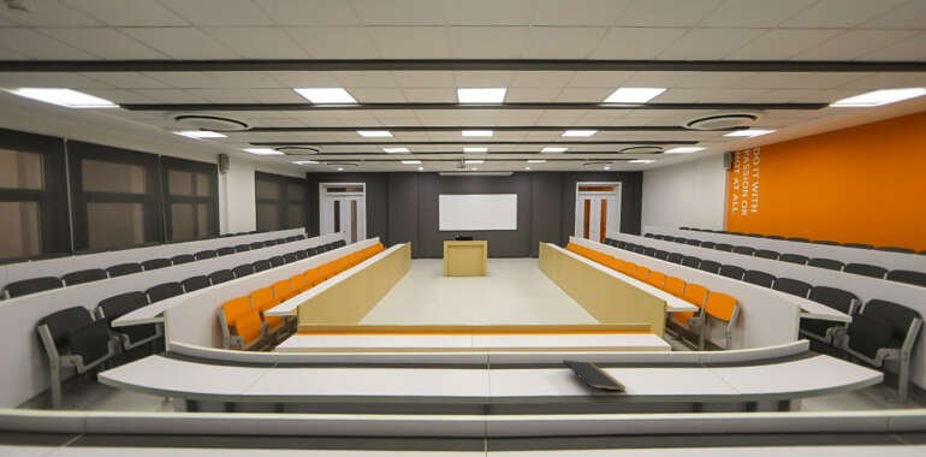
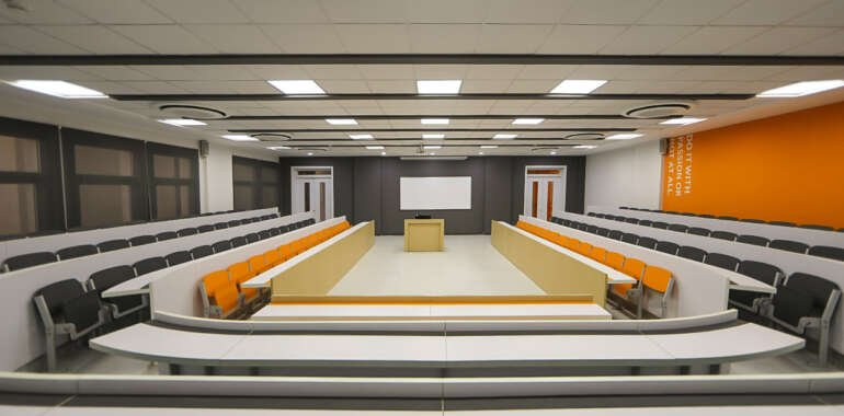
- notepad [562,358,628,397]
